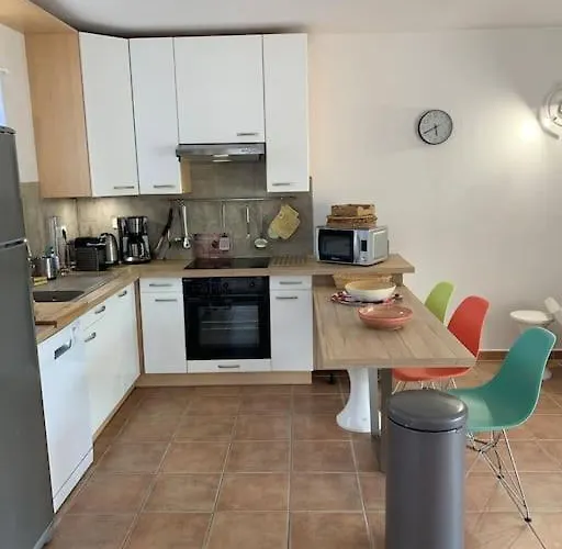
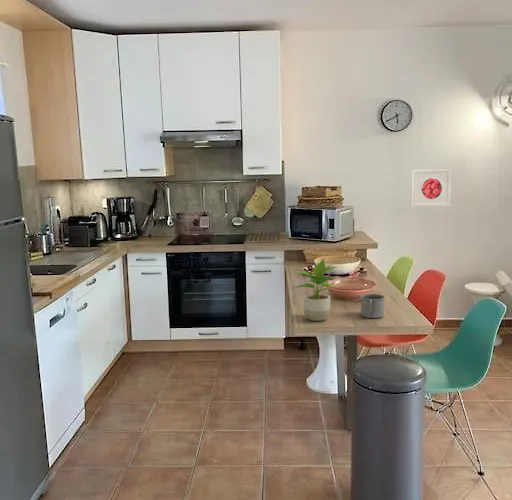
+ mug [359,293,386,319]
+ potted plant [292,258,340,322]
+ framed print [411,168,452,208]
